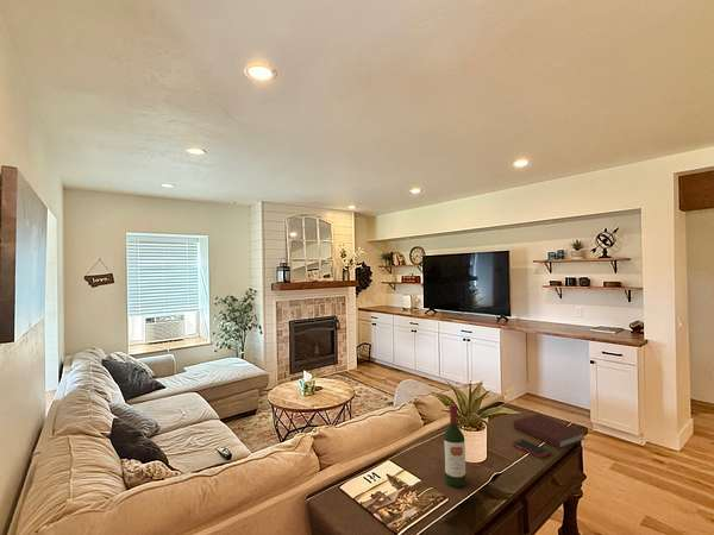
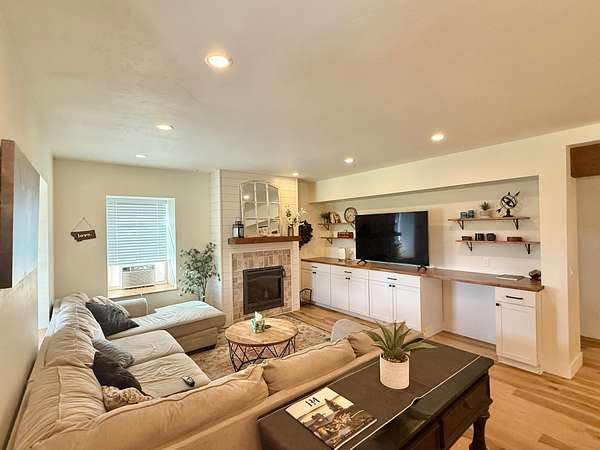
- wine bottle [443,403,466,489]
- cell phone [512,438,552,459]
- notebook [513,413,585,449]
